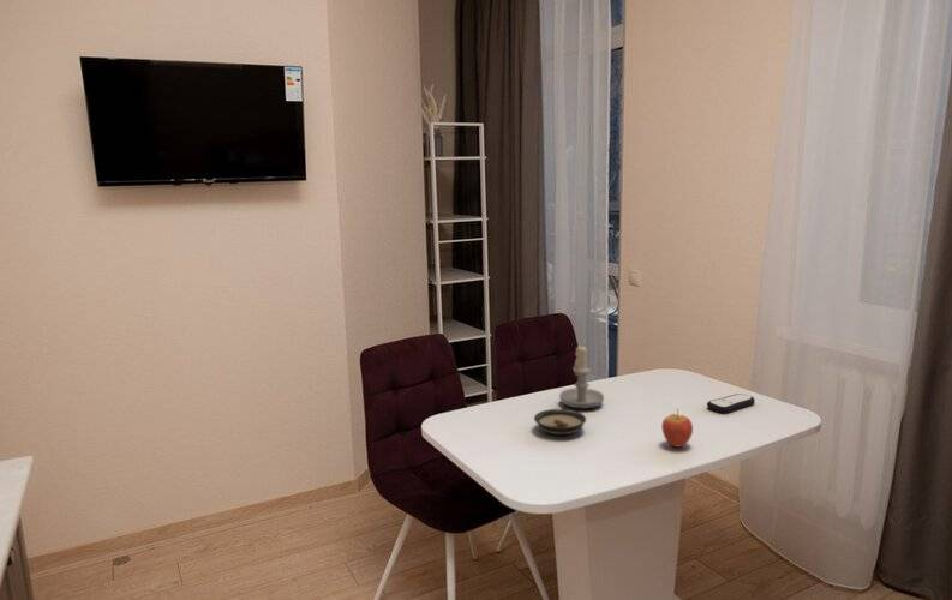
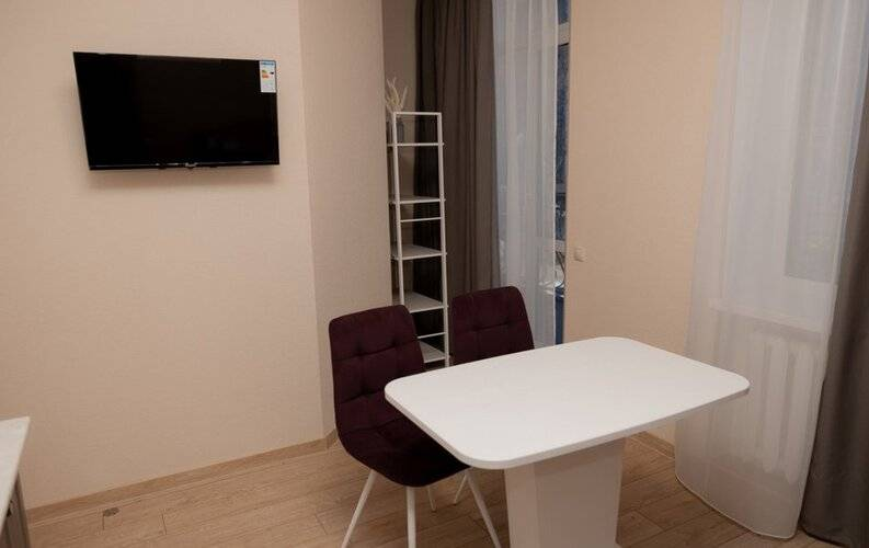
- fruit [660,408,694,449]
- remote control [706,392,756,414]
- saucer [533,408,587,436]
- candle [558,343,605,409]
